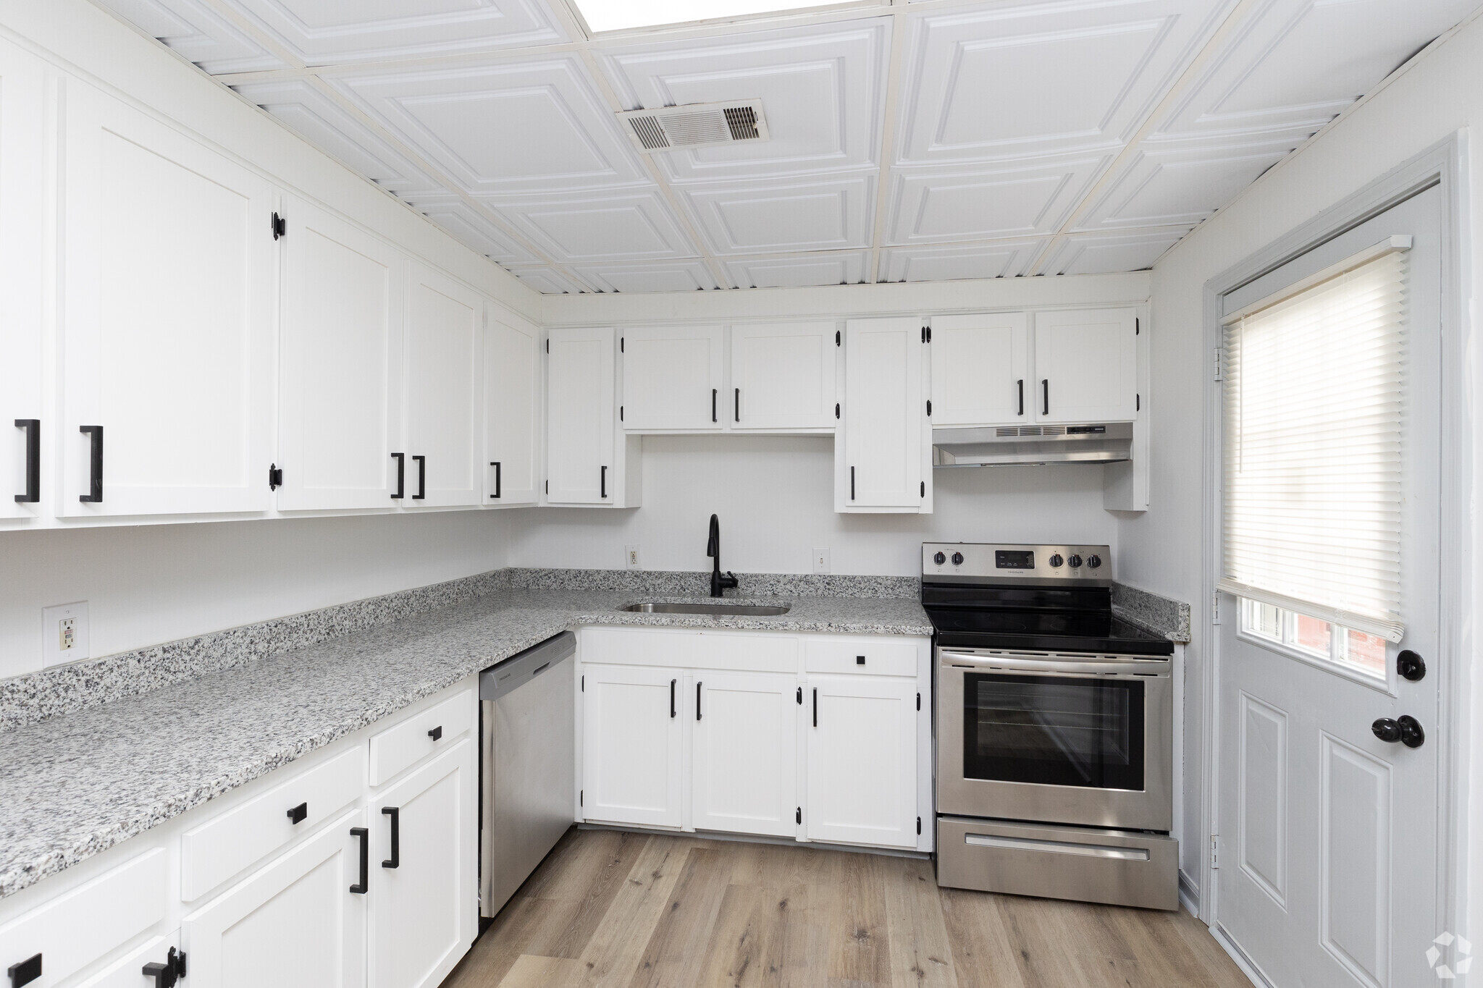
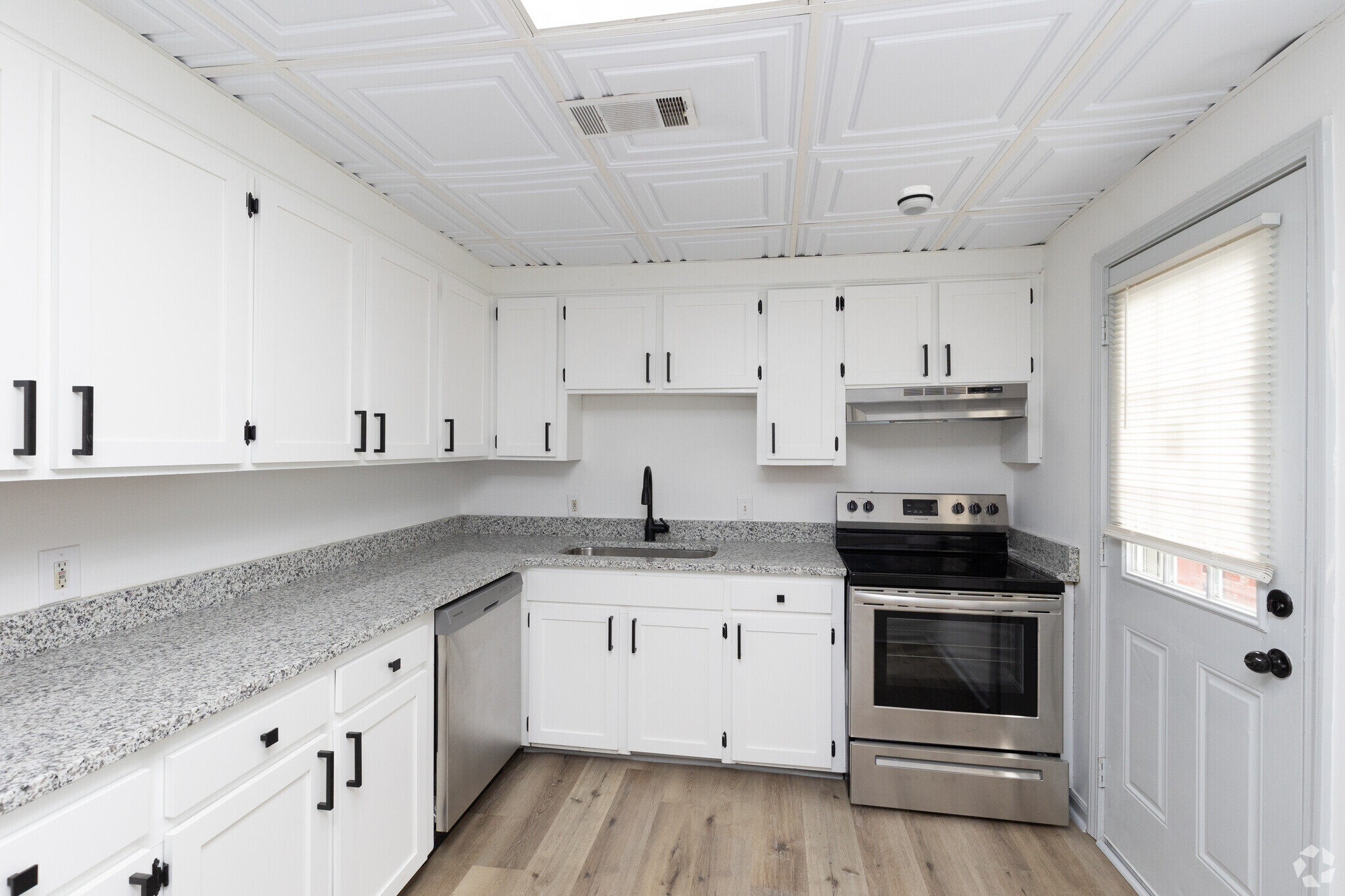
+ smoke detector [896,184,935,217]
